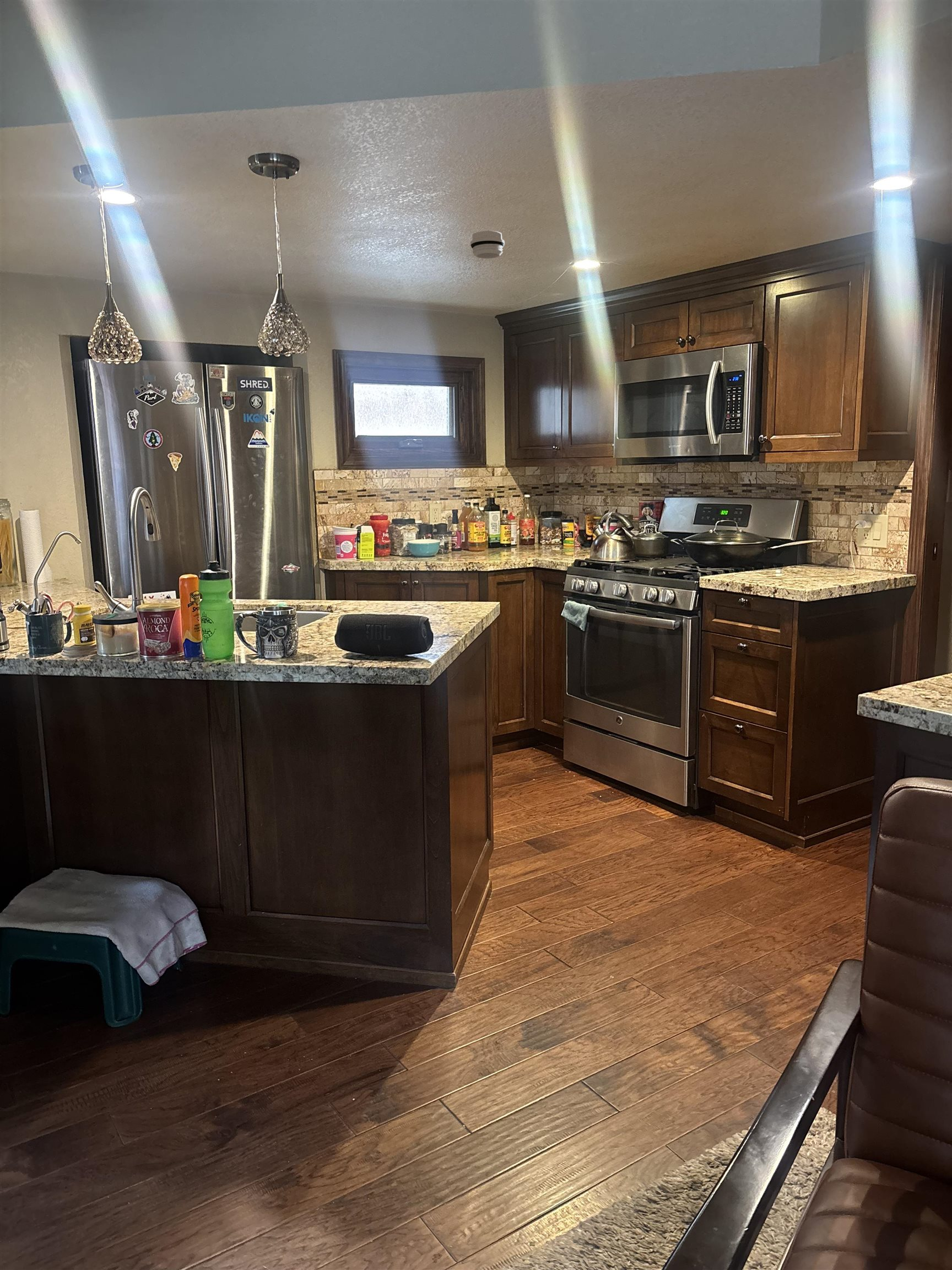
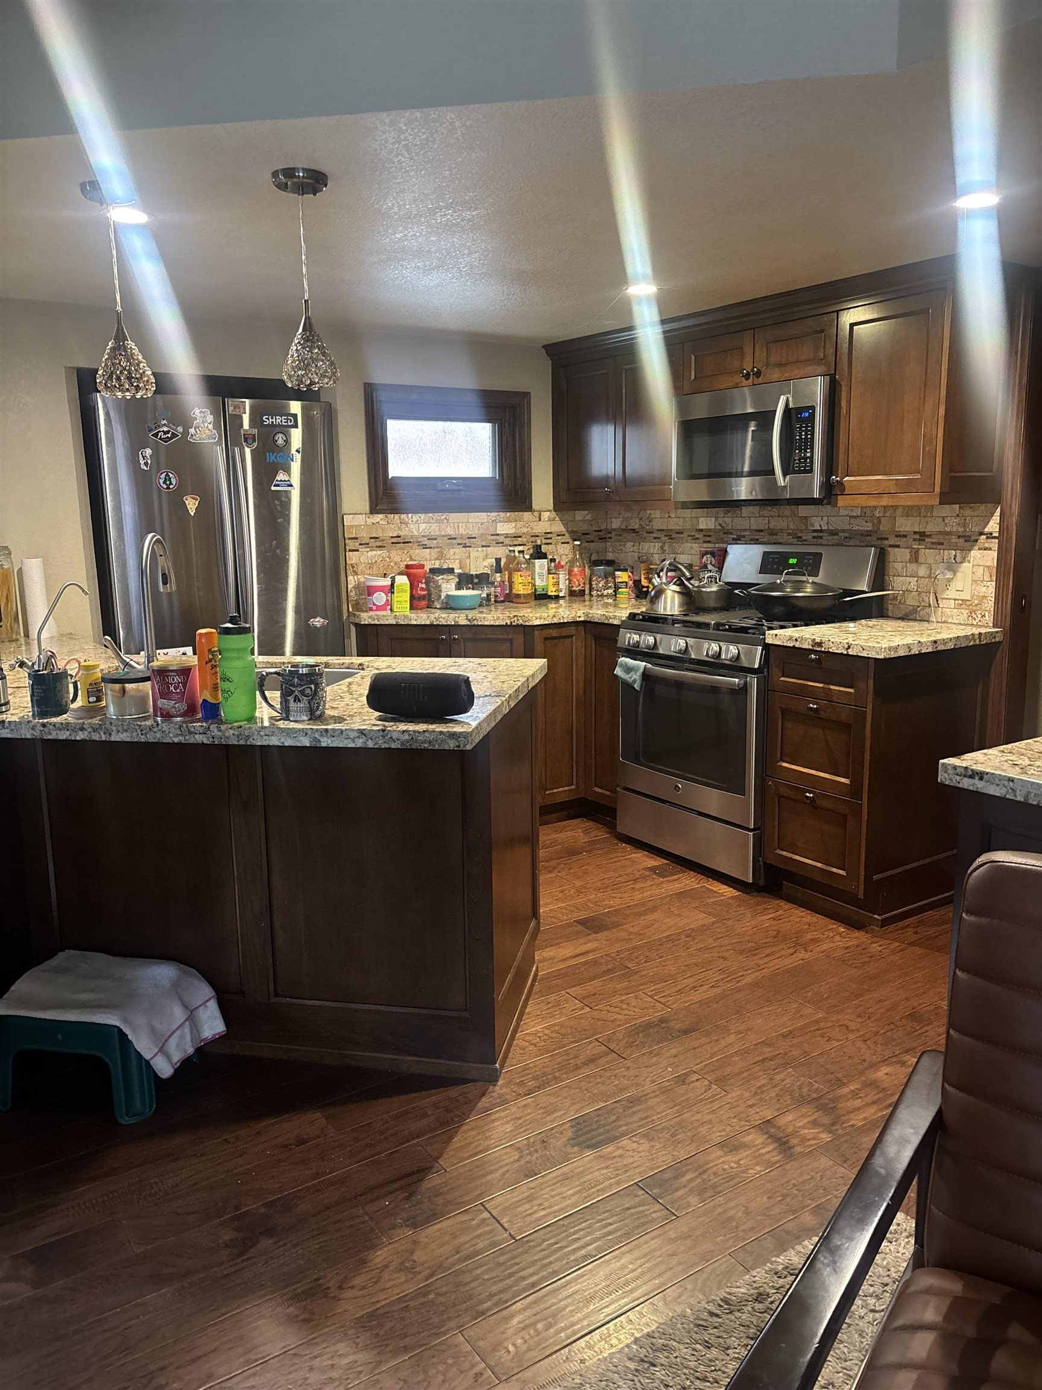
- smoke detector [470,230,505,259]
